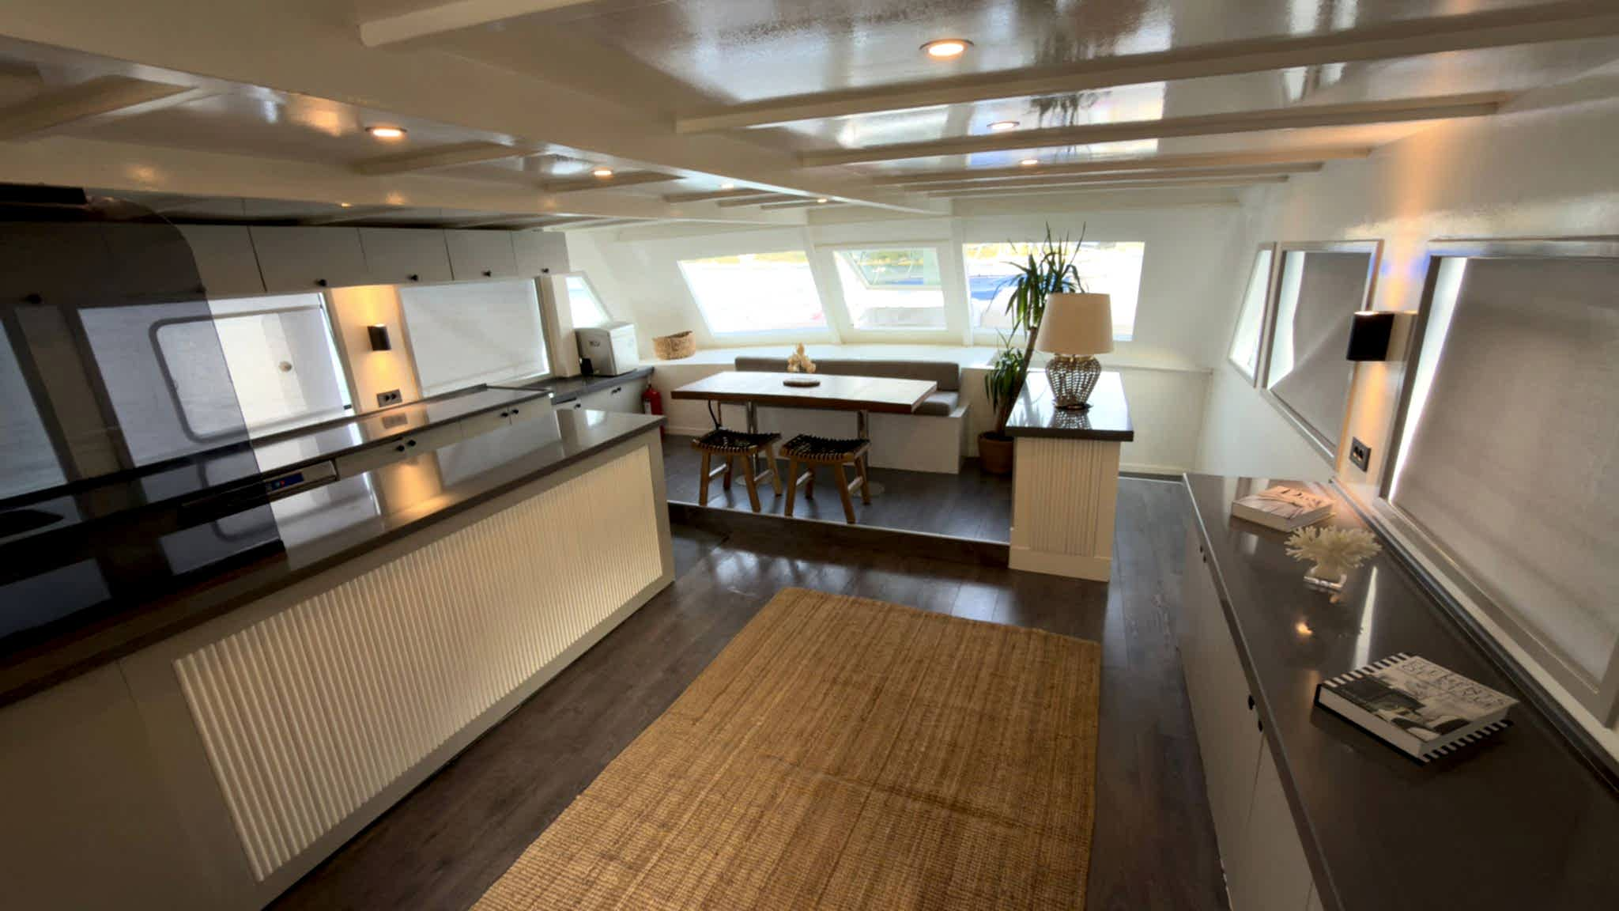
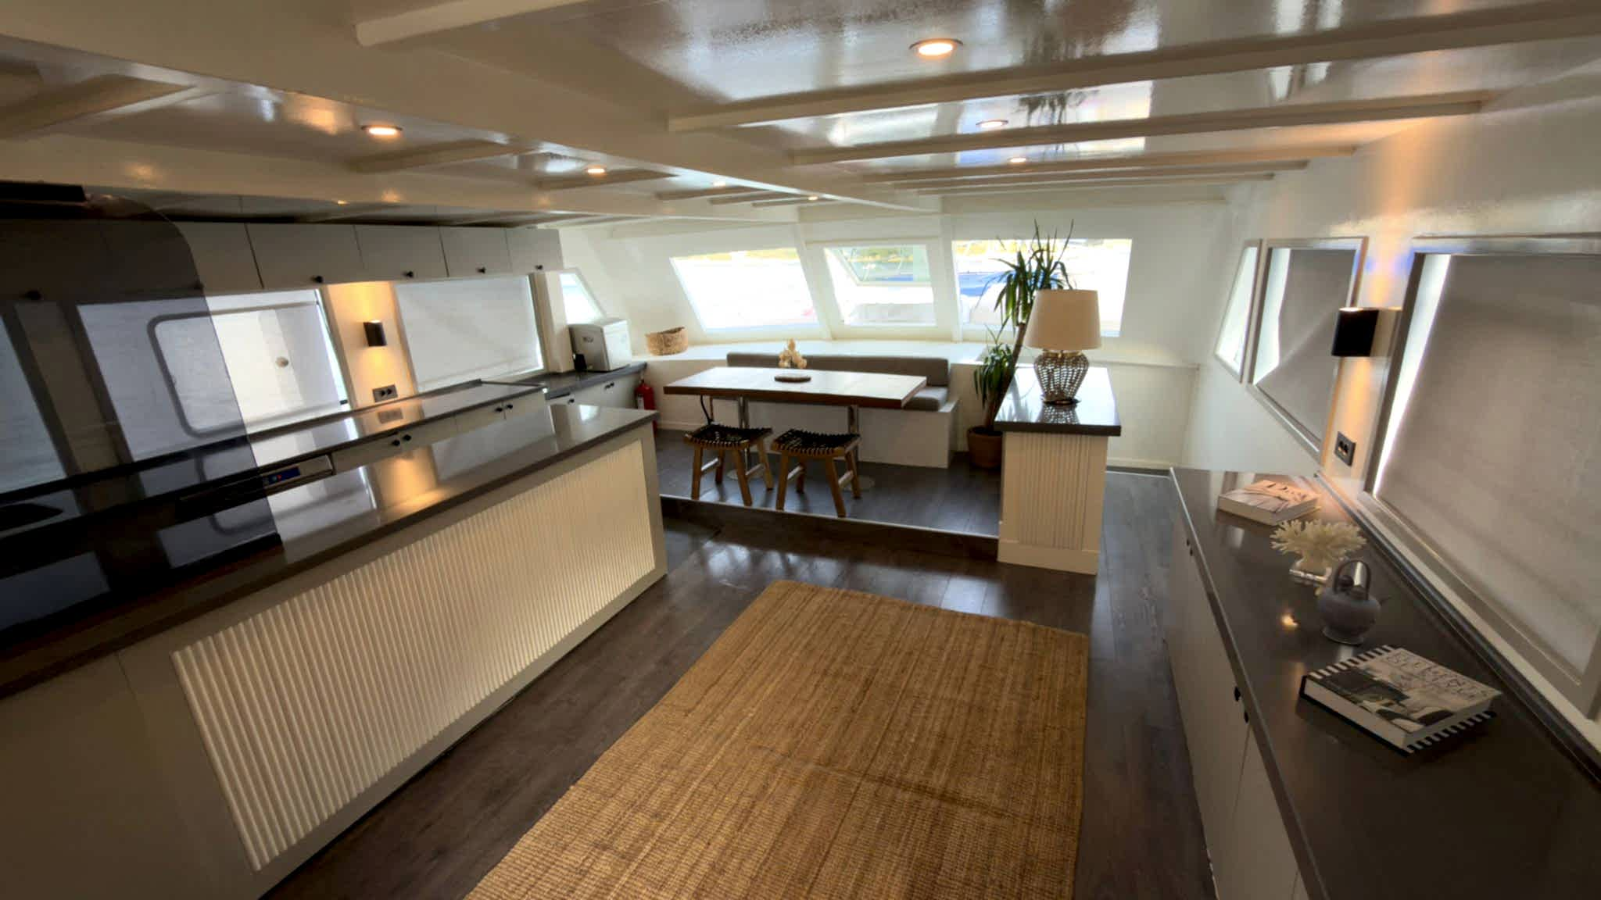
+ teapot [1316,557,1393,645]
